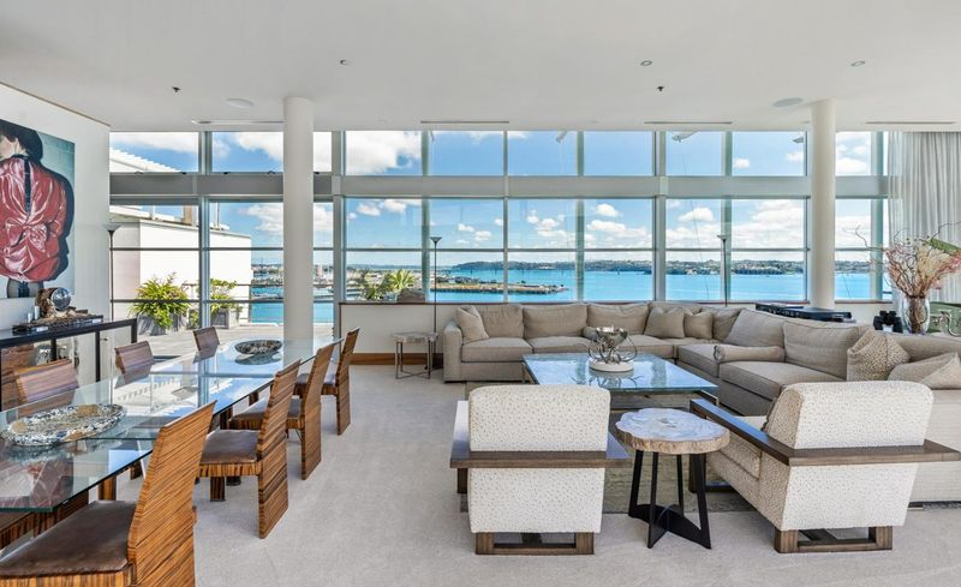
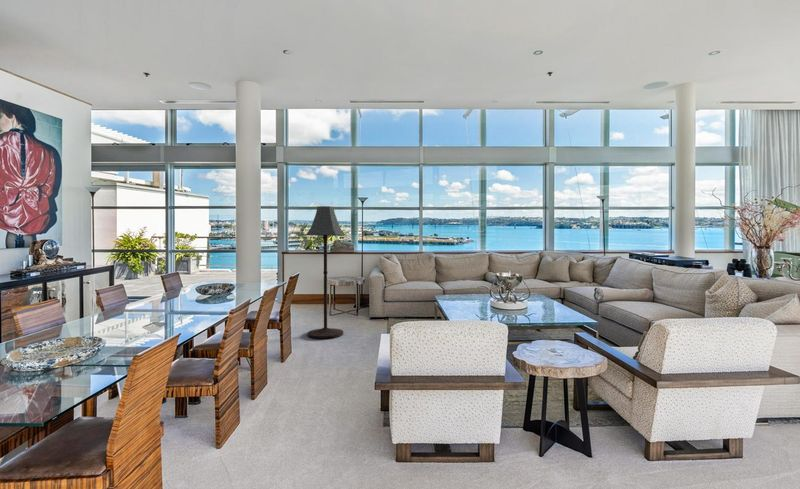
+ floor lamp [305,205,346,339]
